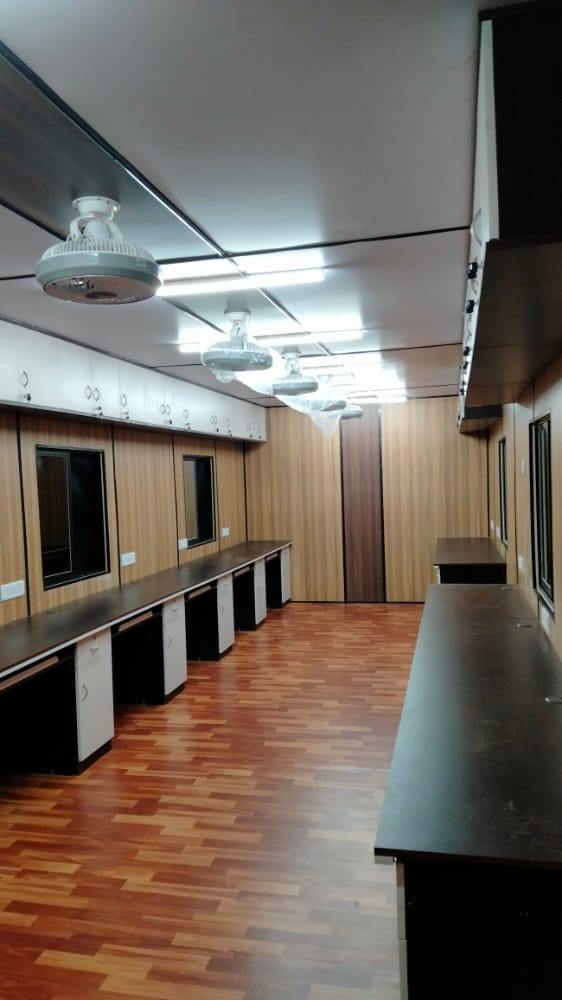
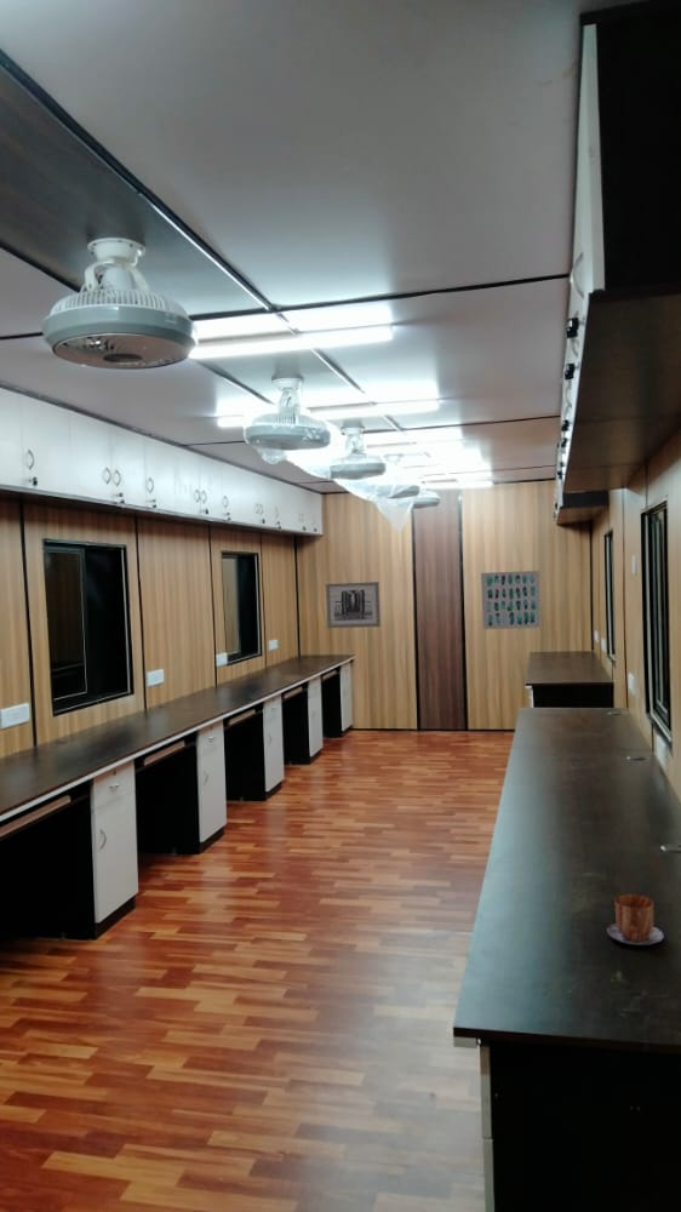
+ mug [606,893,665,947]
+ wall art [480,570,542,630]
+ wall art [325,581,382,629]
